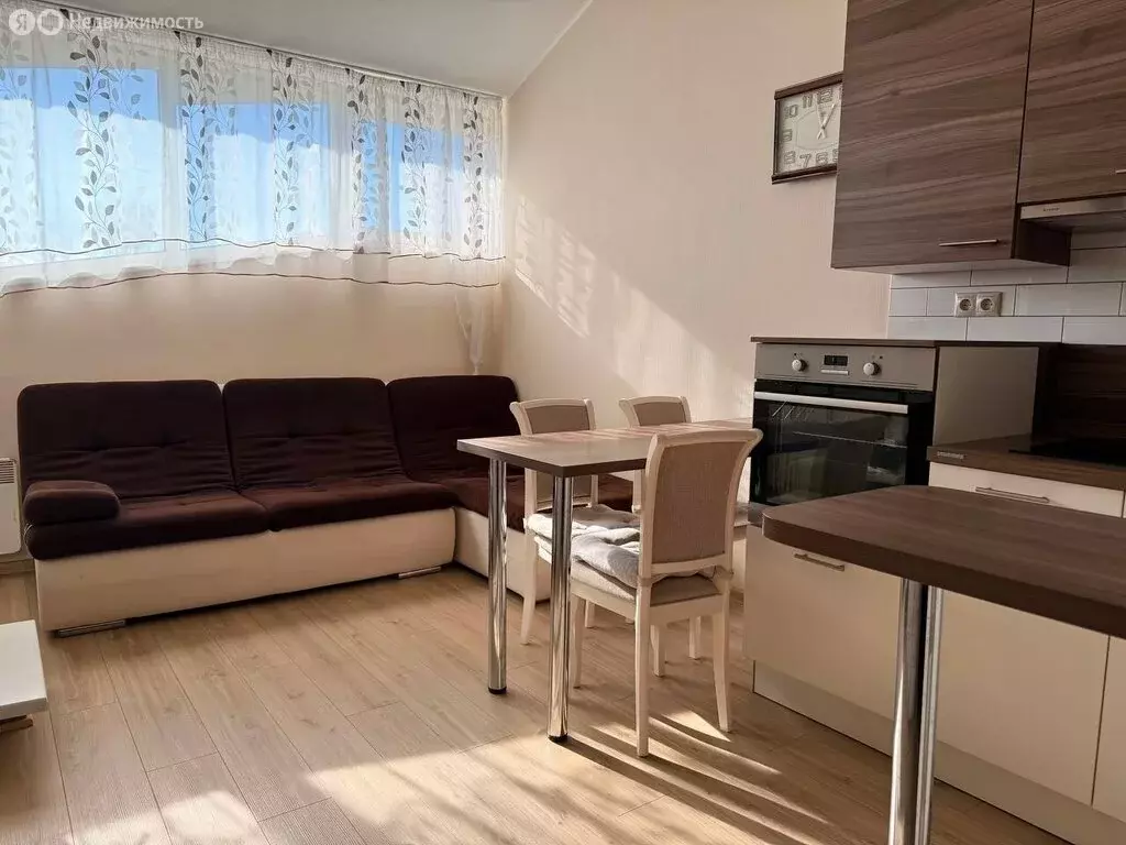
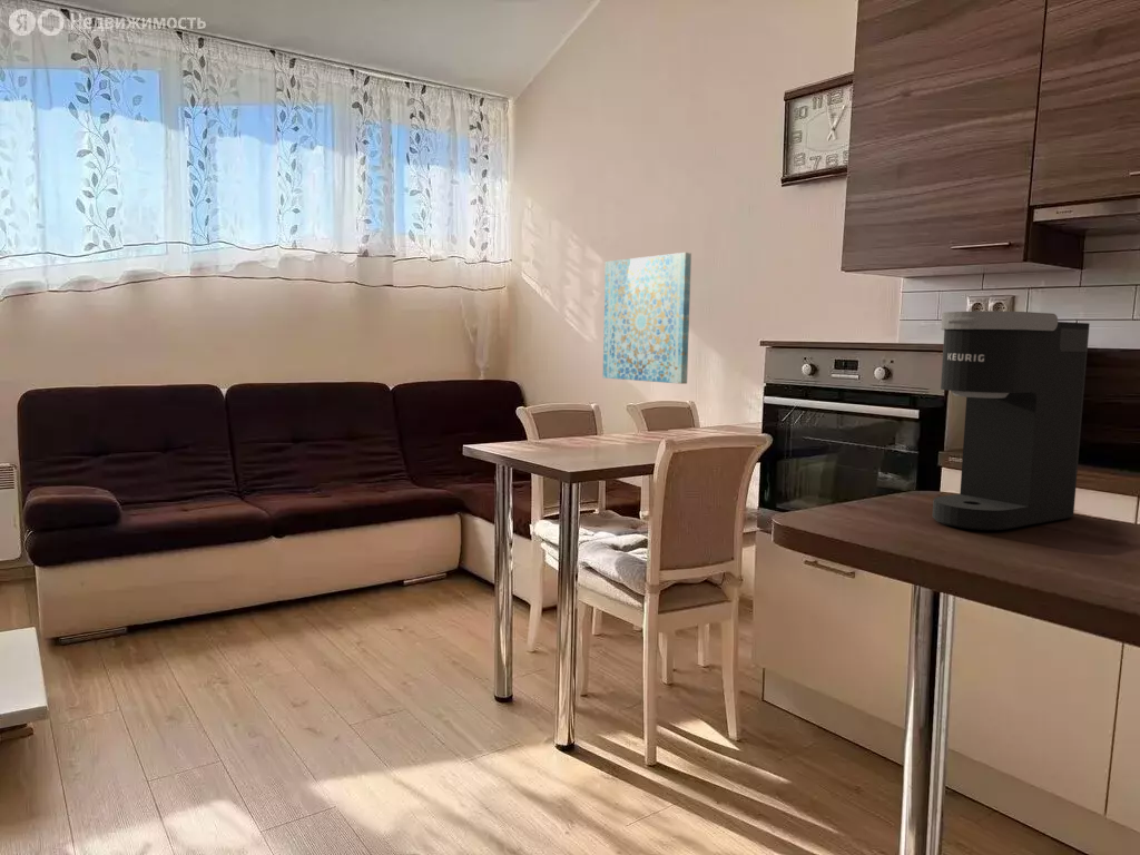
+ coffee maker [932,309,1091,531]
+ wall art [602,252,692,385]
